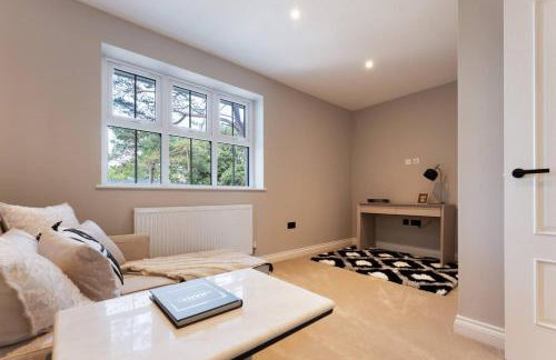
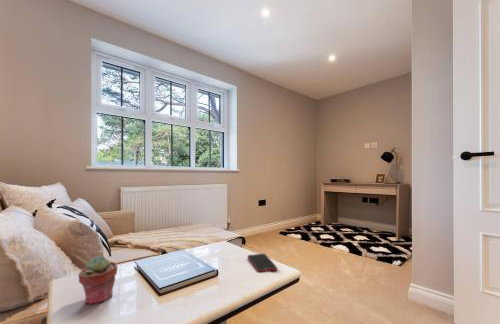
+ cell phone [247,253,278,273]
+ potted succulent [77,255,118,306]
